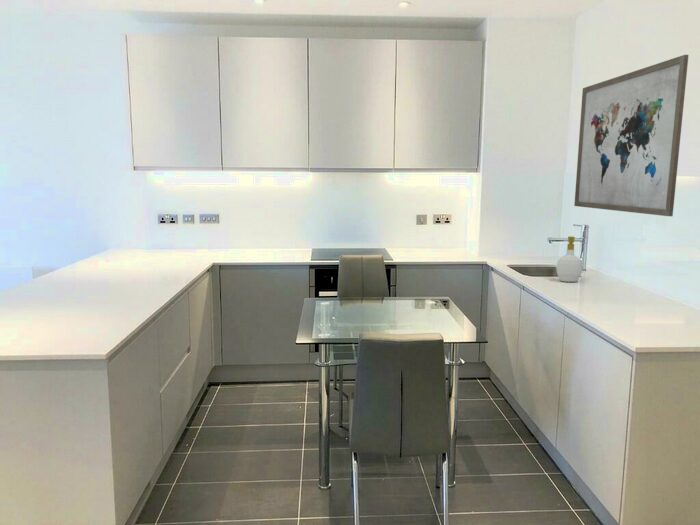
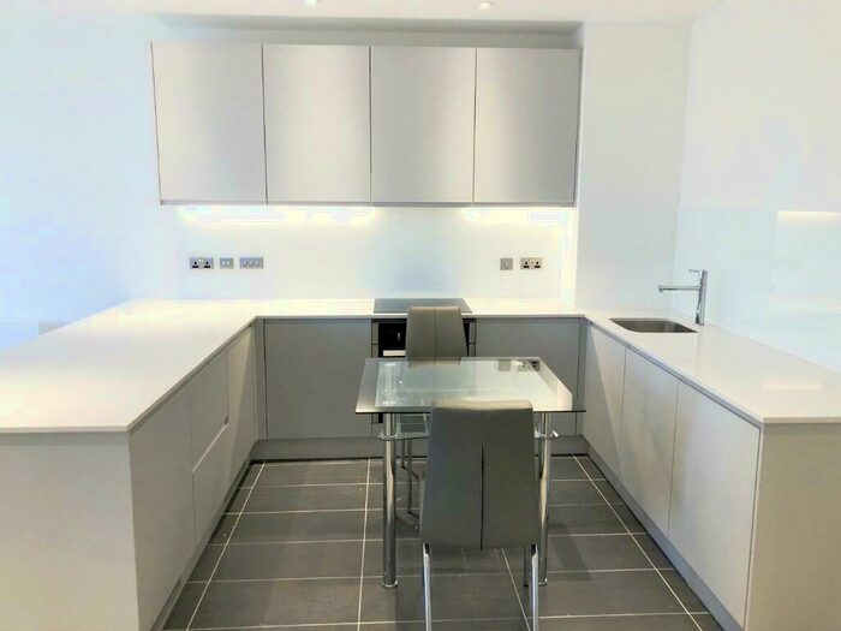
- wall art [573,54,690,217]
- soap bottle [555,235,583,283]
